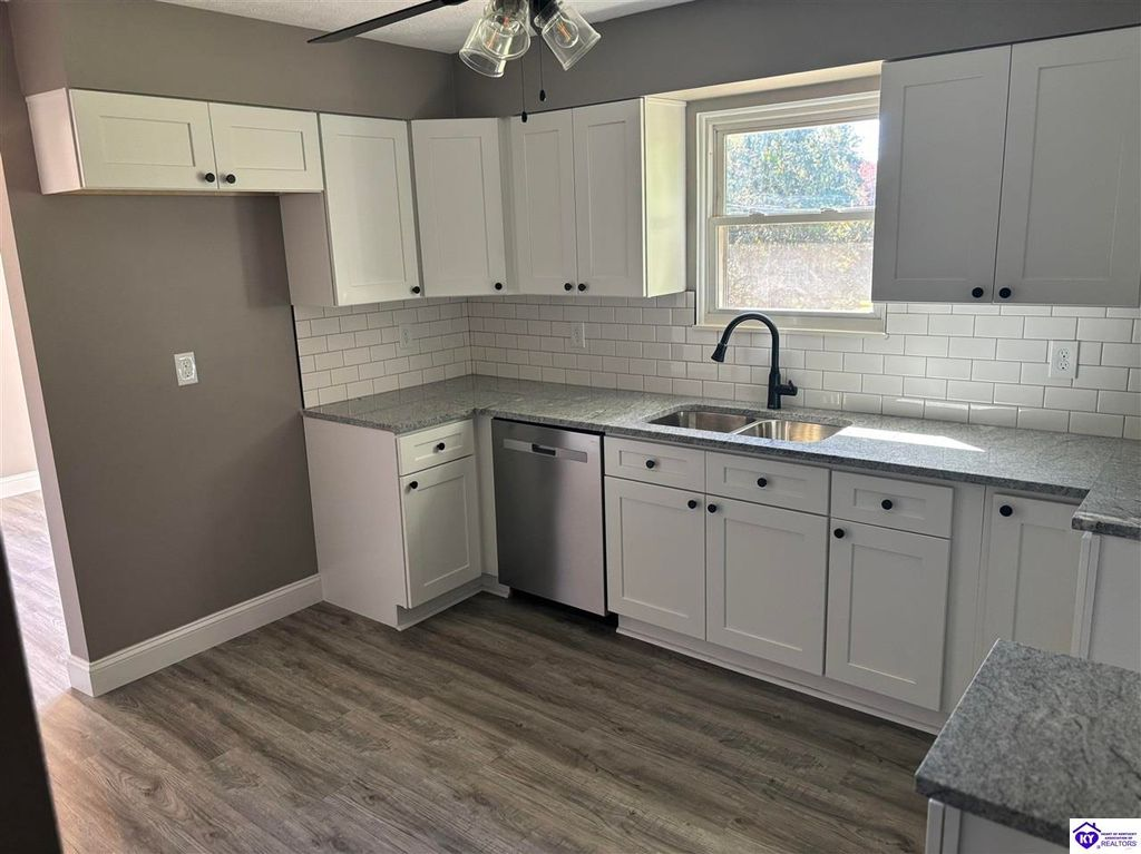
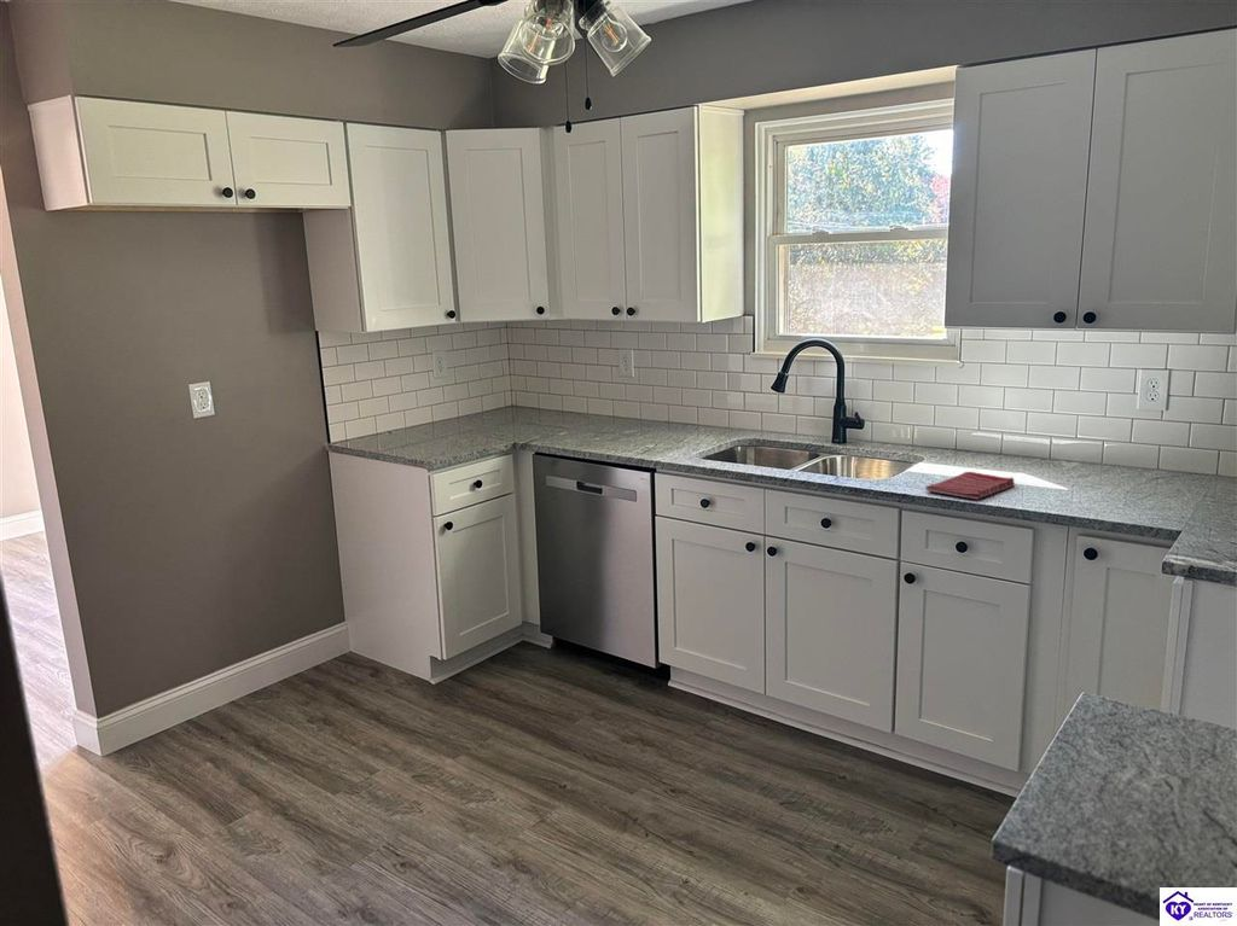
+ dish towel [924,471,1016,501]
